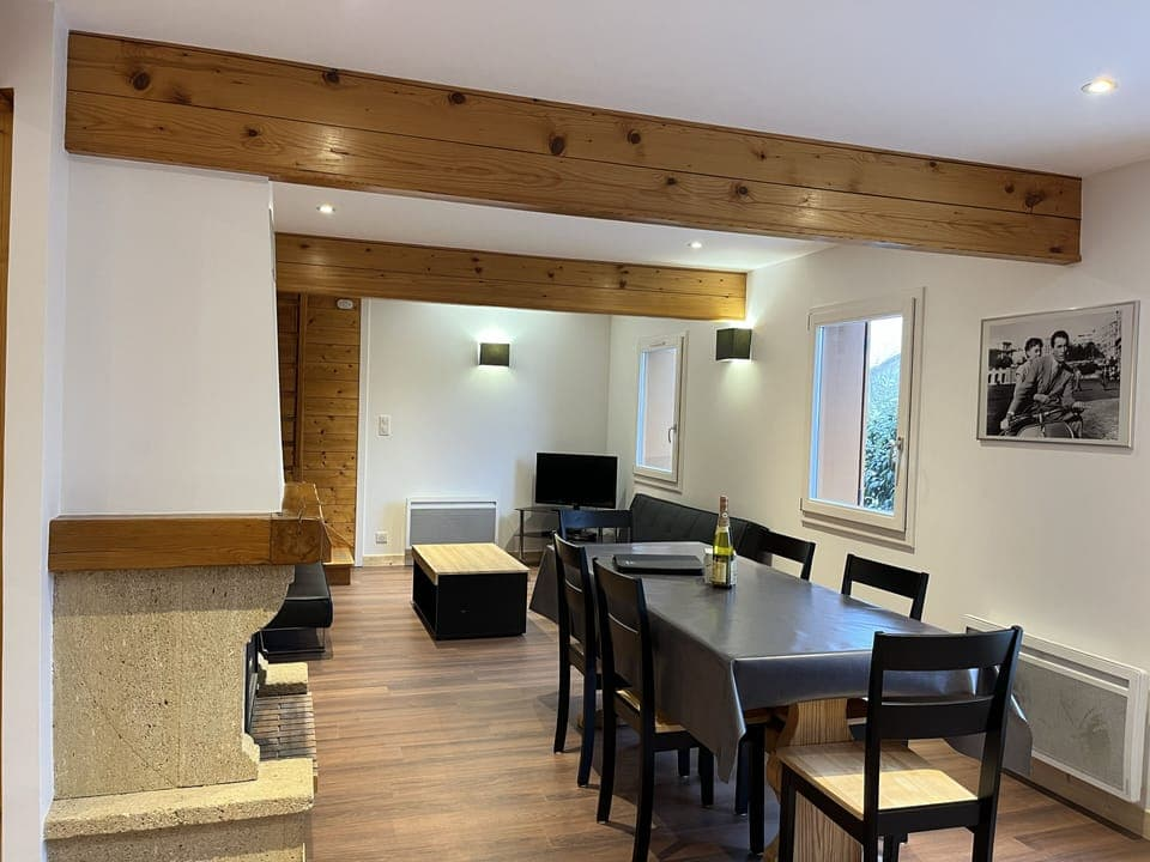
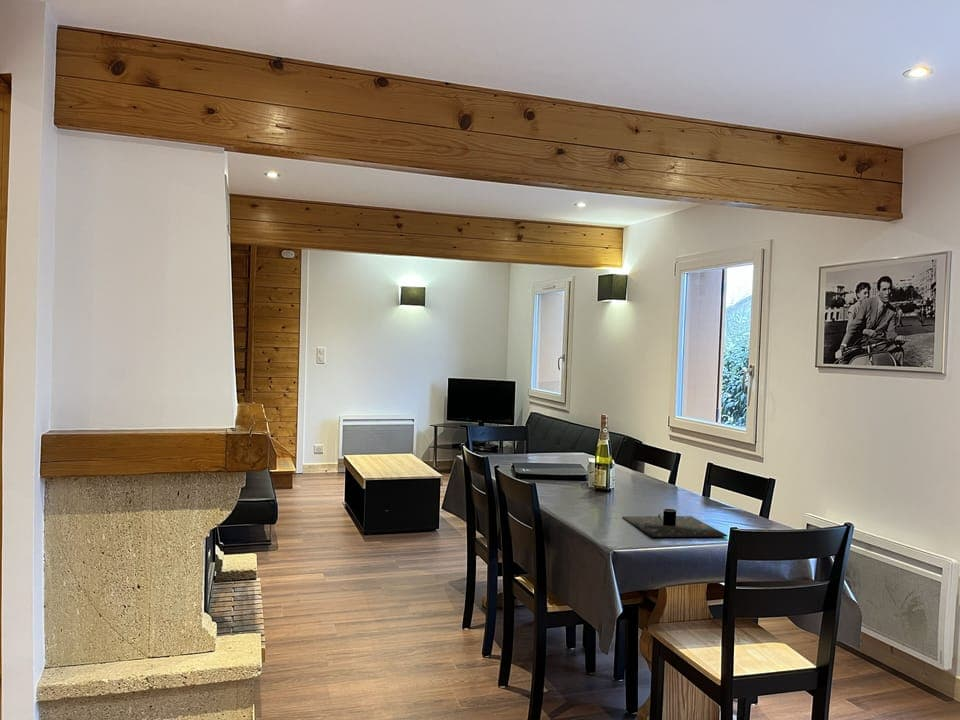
+ placemat [621,508,728,538]
